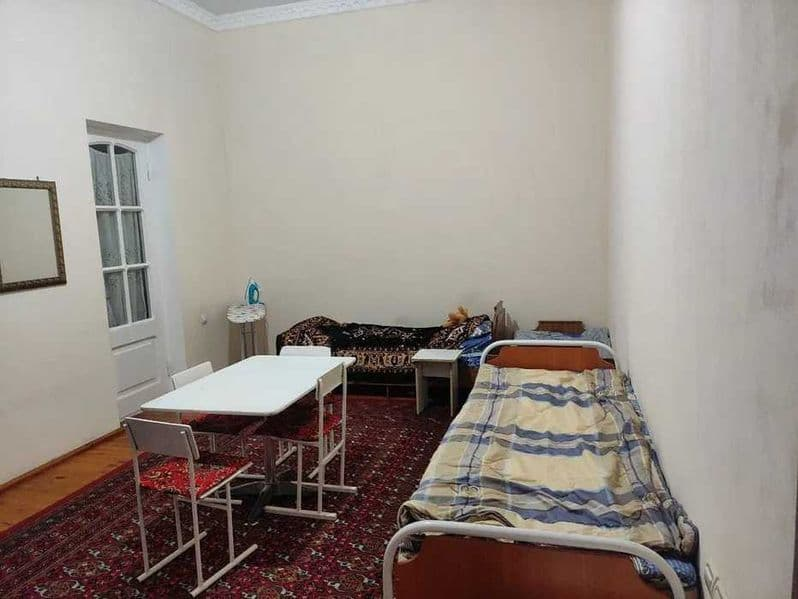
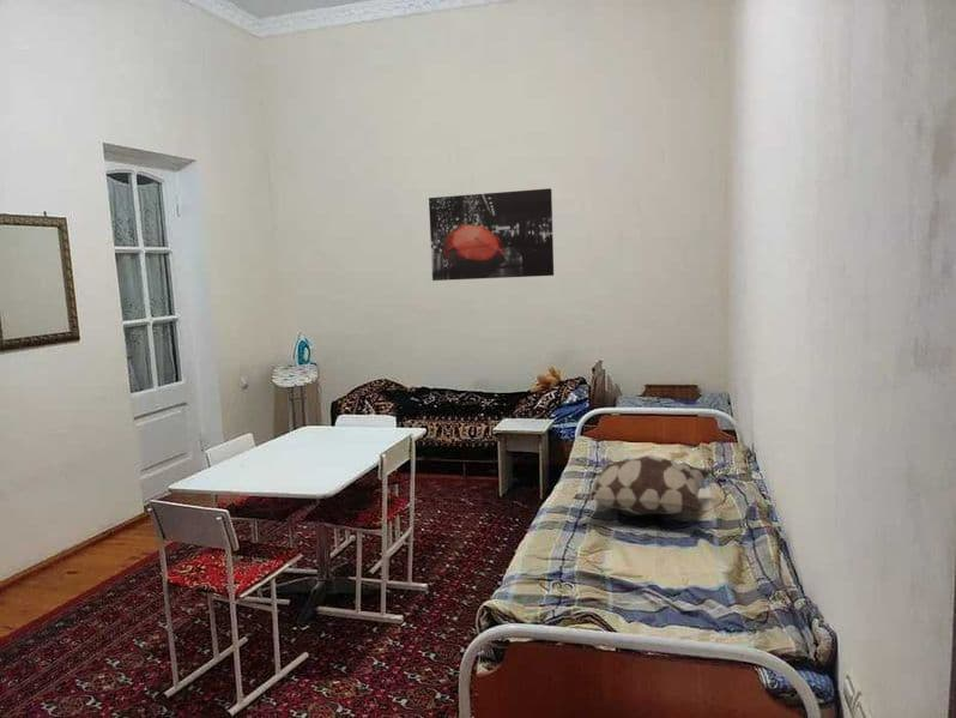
+ decorative pillow [571,454,712,515]
+ wall art [428,187,555,282]
